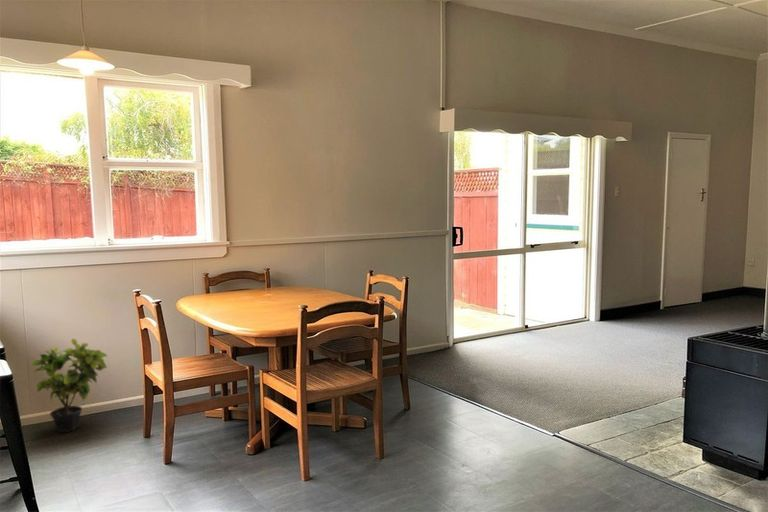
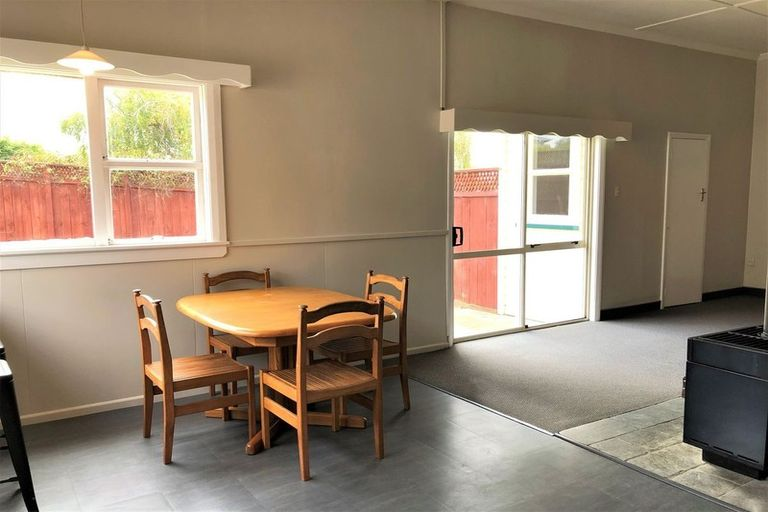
- potted plant [28,338,108,434]
